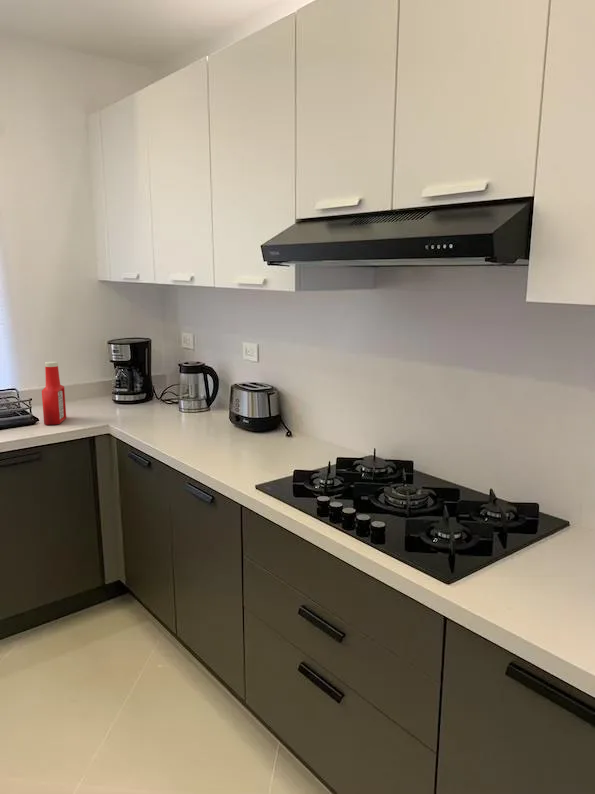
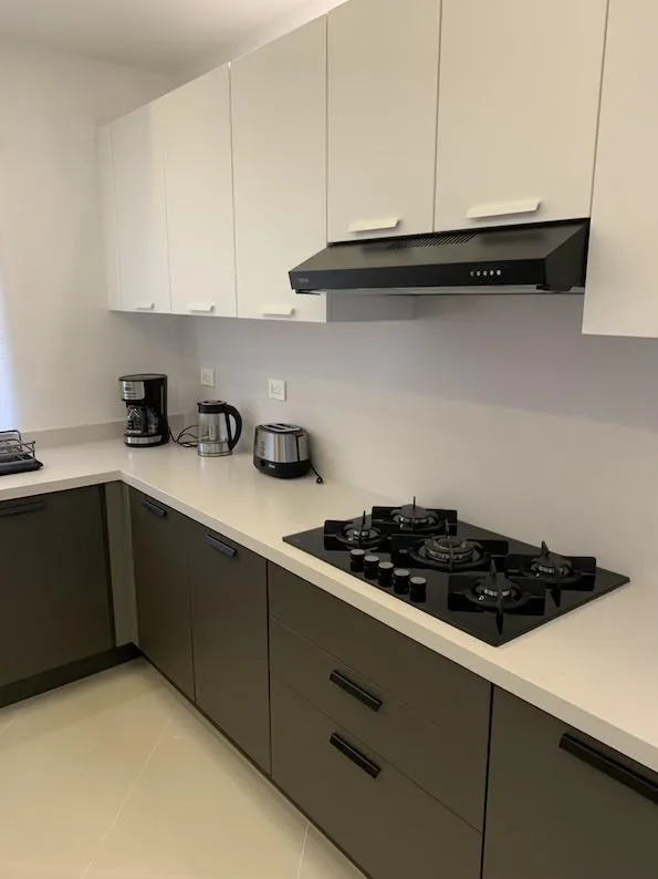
- soap bottle [41,361,67,426]
